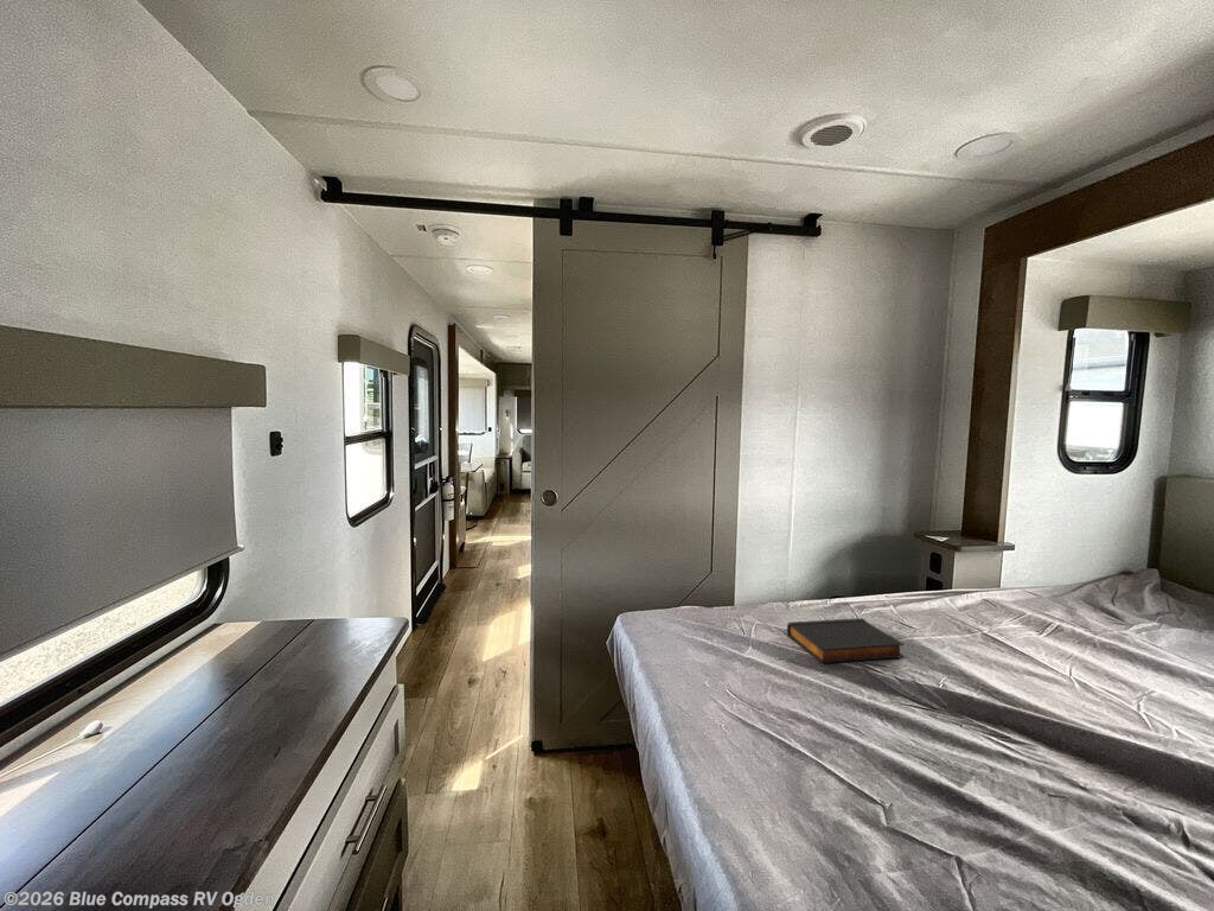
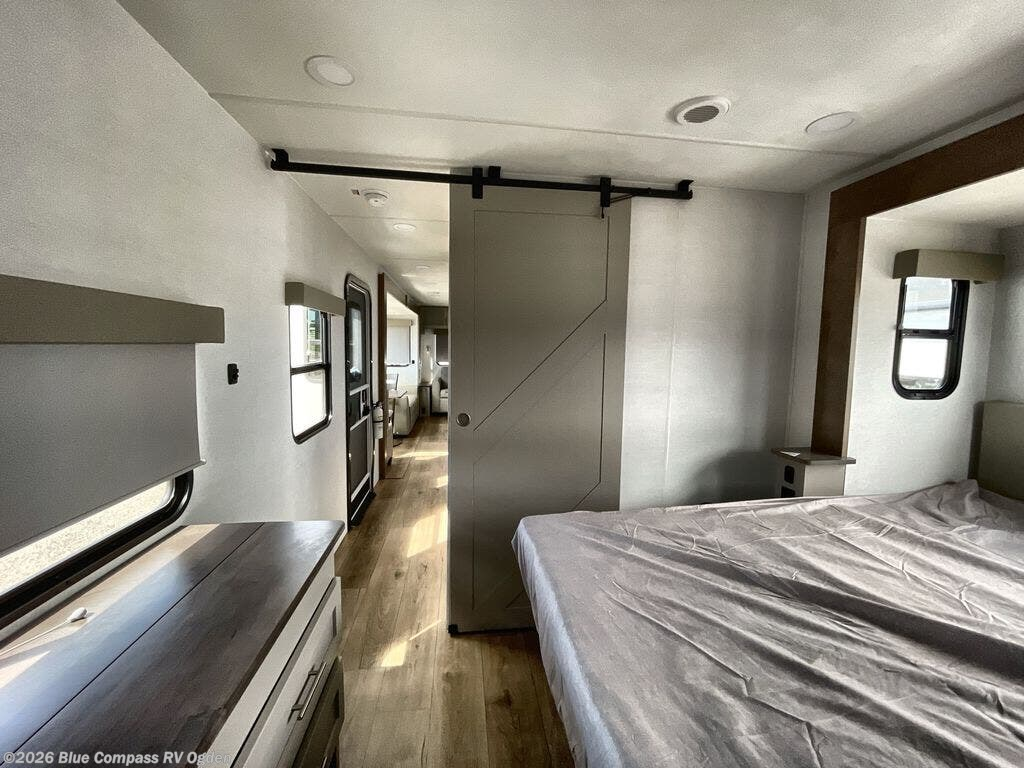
- book [786,617,906,664]
